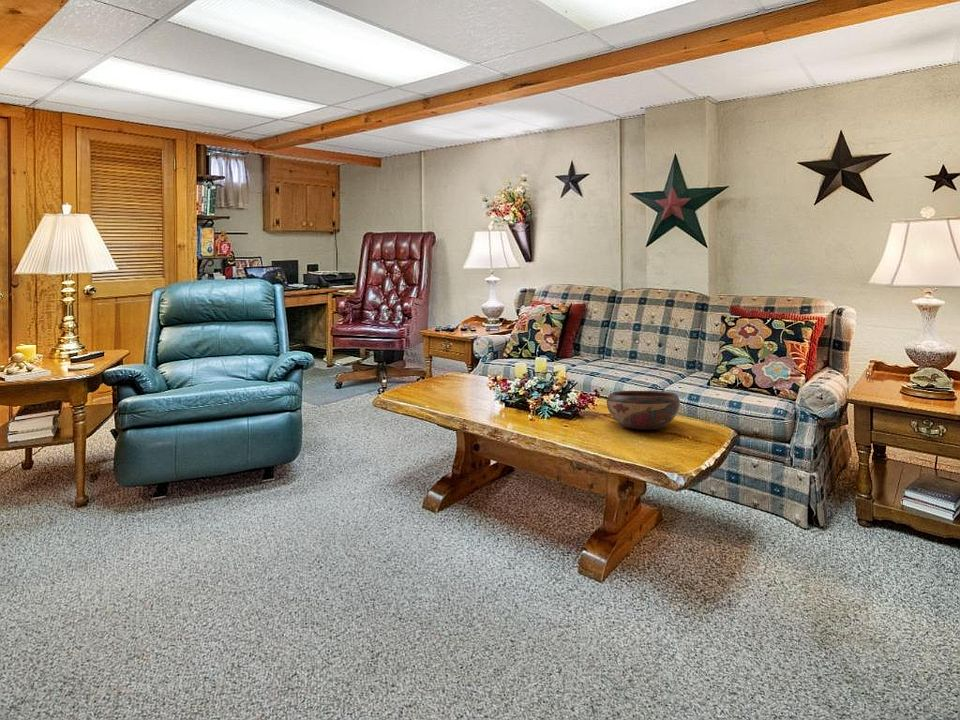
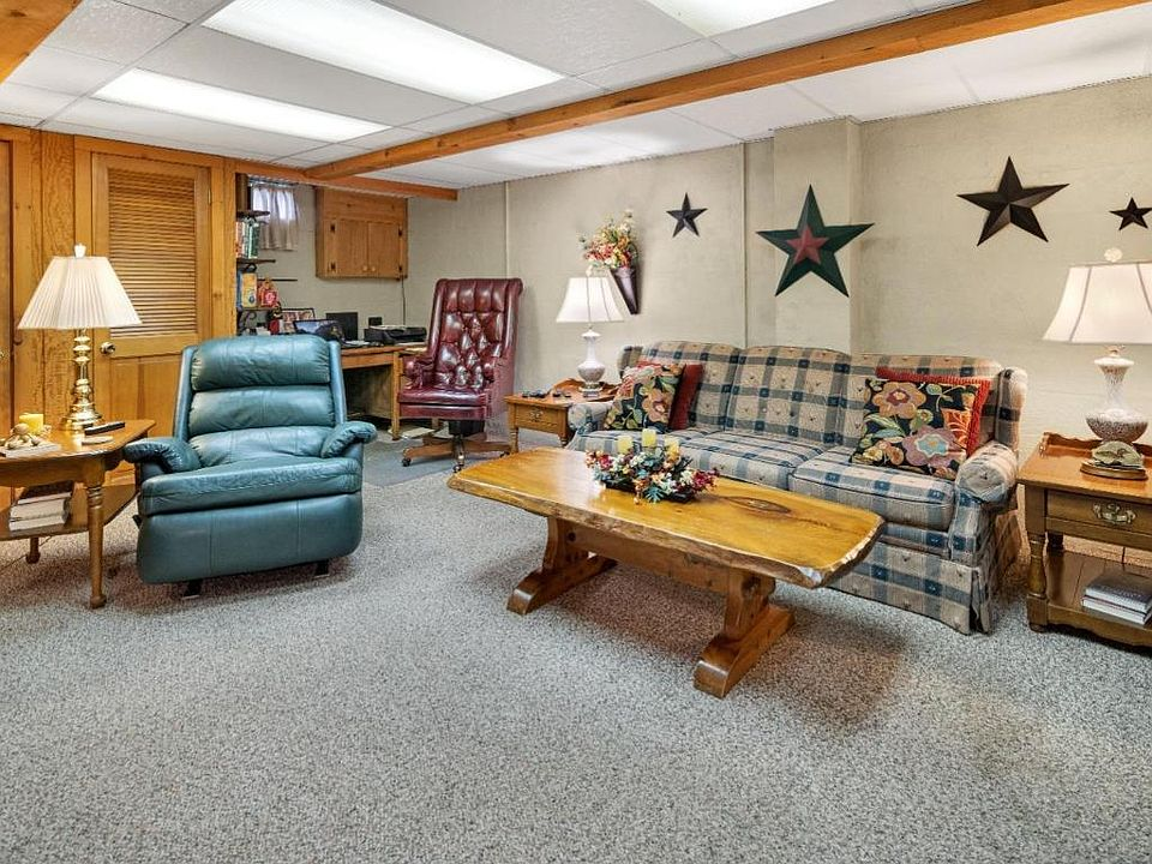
- decorative bowl [606,390,681,431]
